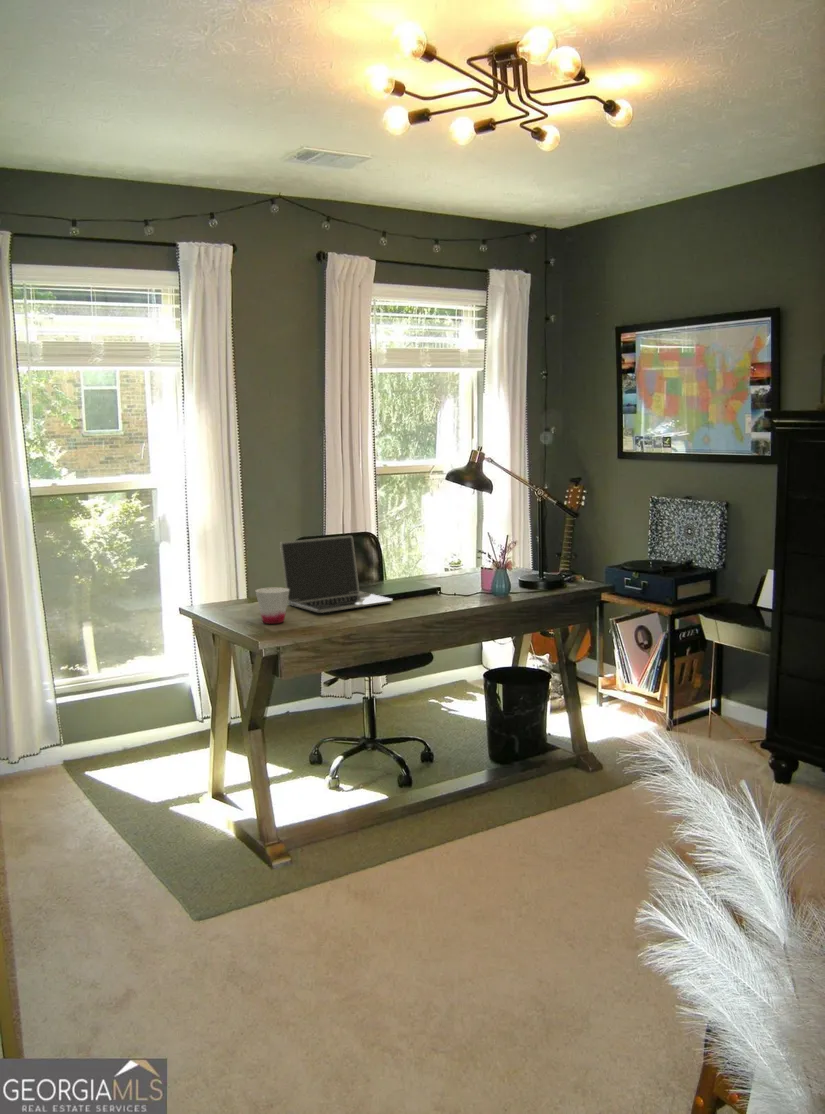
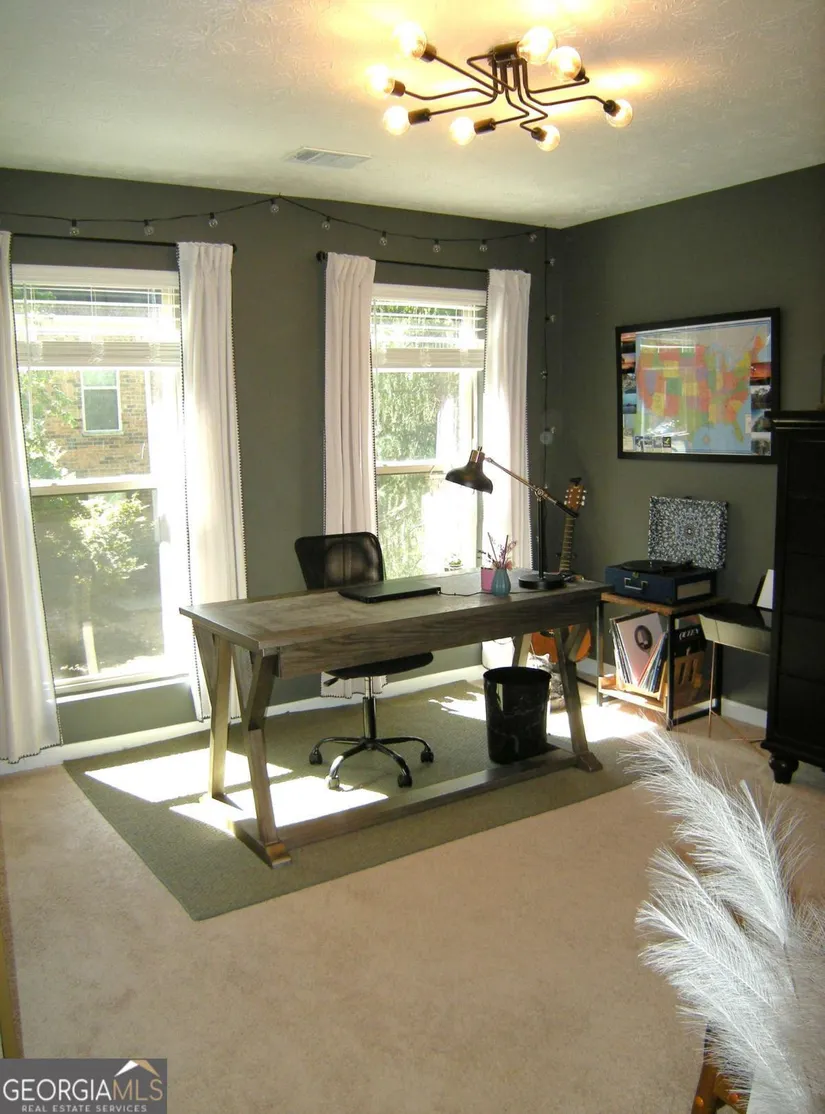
- cup [255,586,289,625]
- laptop [279,534,394,614]
